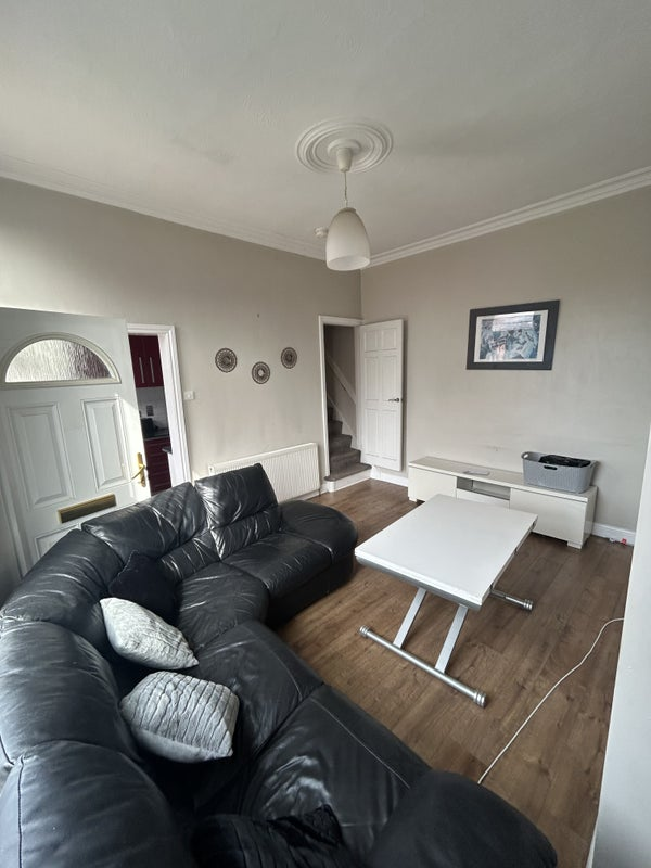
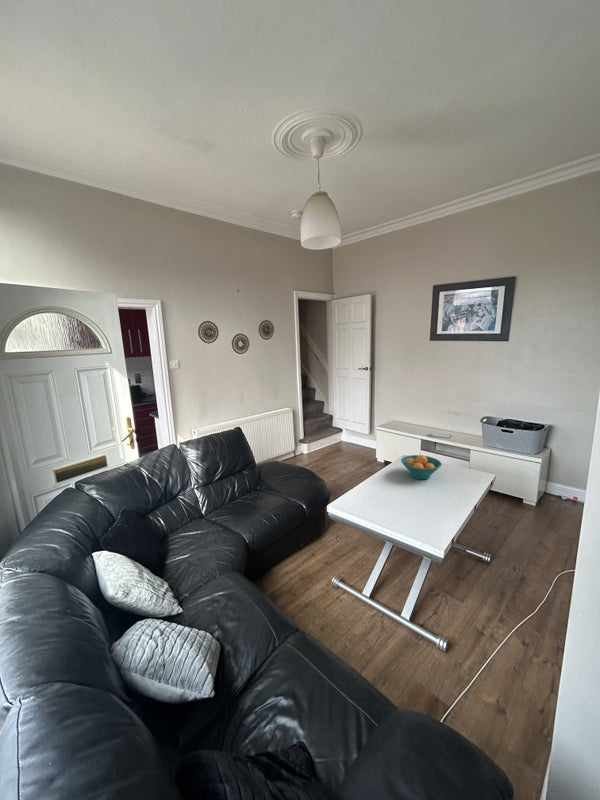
+ fruit bowl [400,454,443,480]
